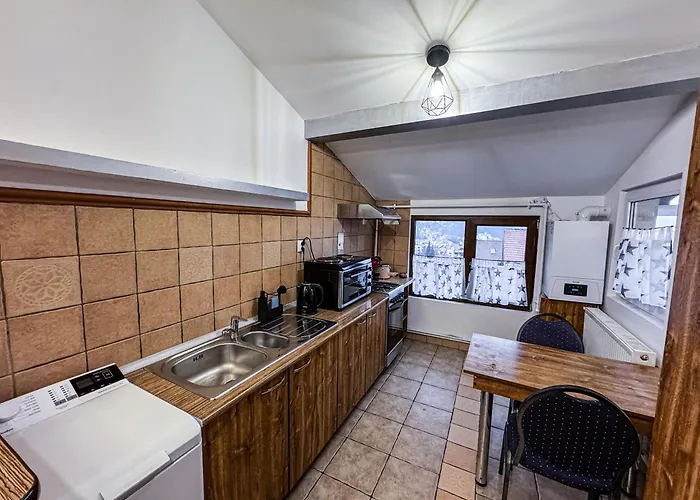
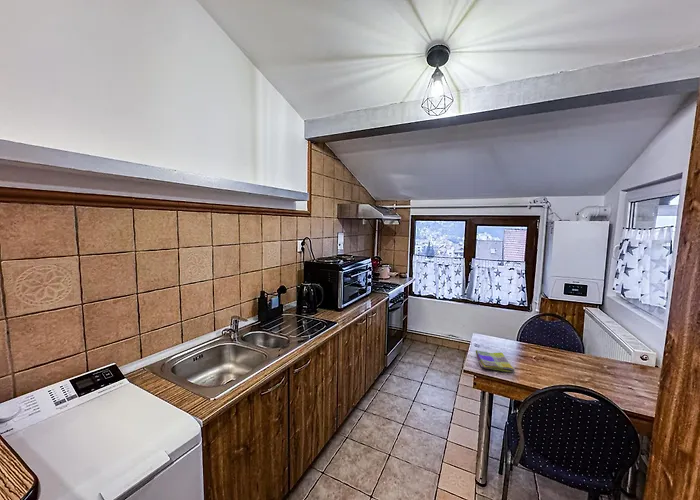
+ dish towel [475,349,516,373]
